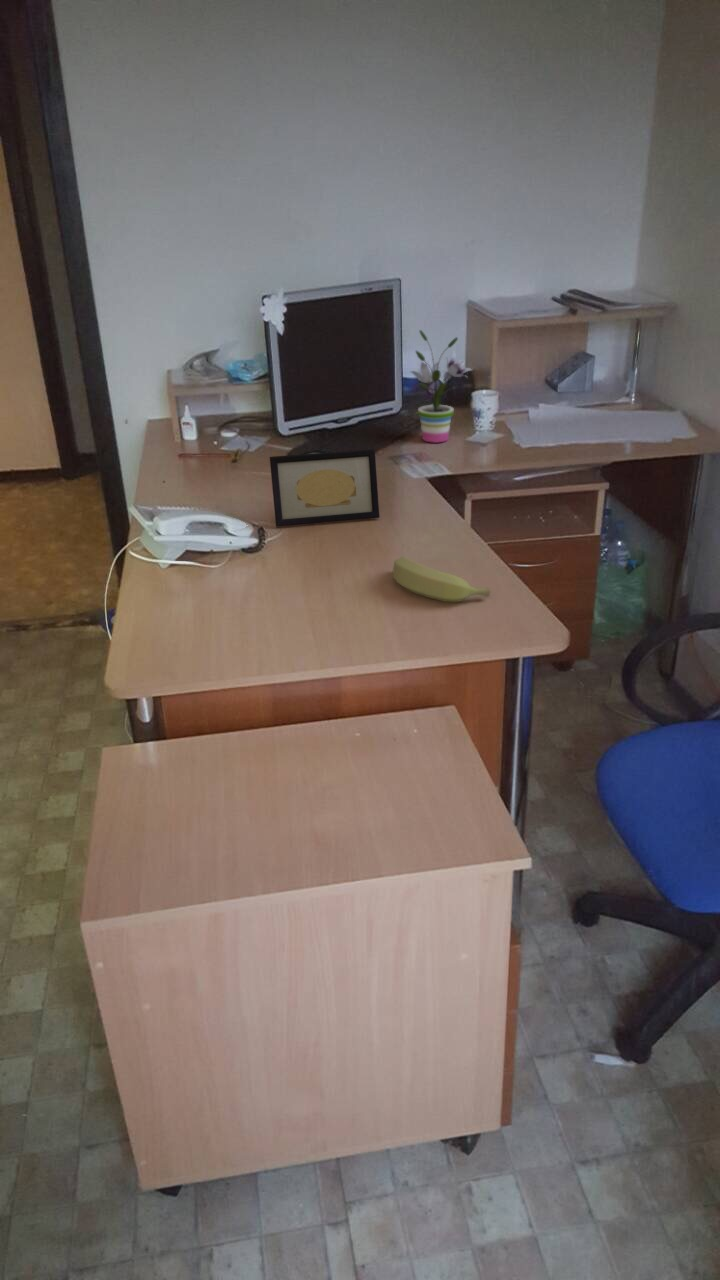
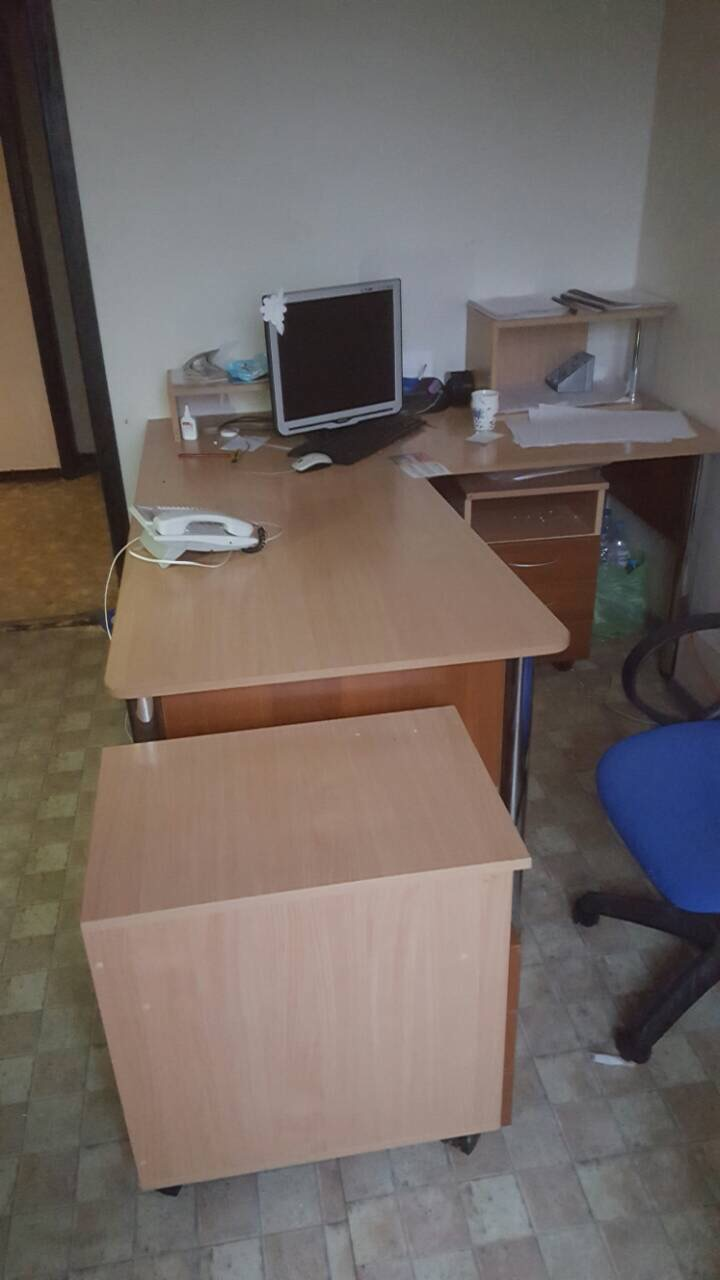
- potted plant [410,329,473,444]
- picture frame [269,448,380,528]
- banana [392,556,492,603]
